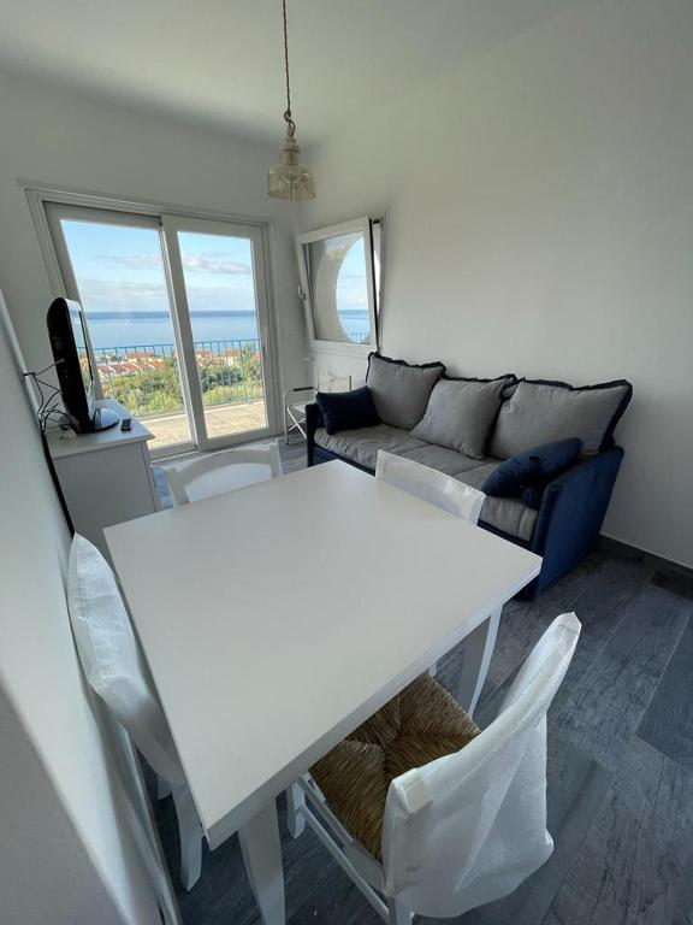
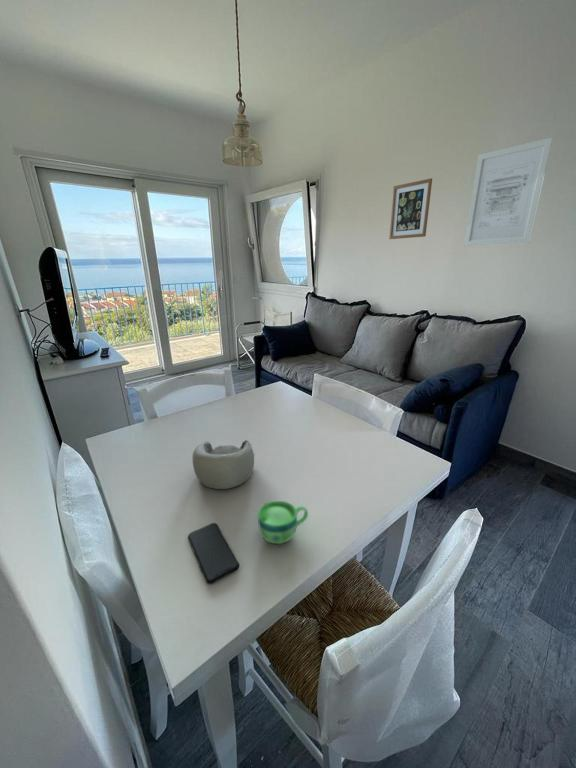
+ smartphone [187,522,240,585]
+ wall art [463,136,554,247]
+ wall art [388,178,433,240]
+ cup [257,500,309,545]
+ decorative bowl [192,439,255,490]
